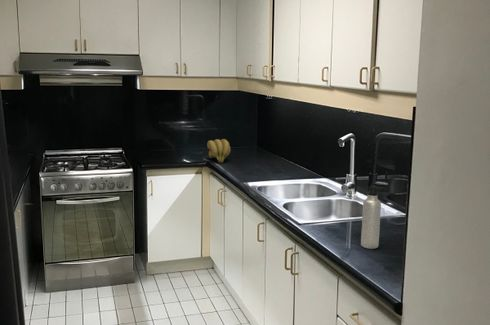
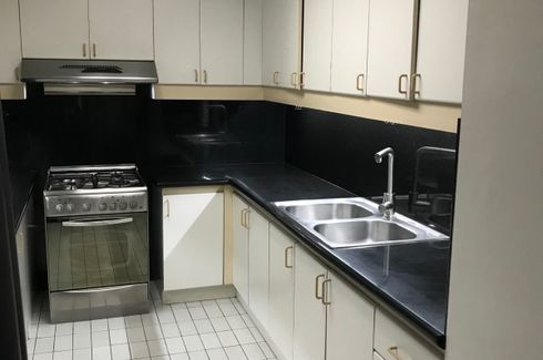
- water bottle [360,185,382,250]
- banana bunch [206,138,231,164]
